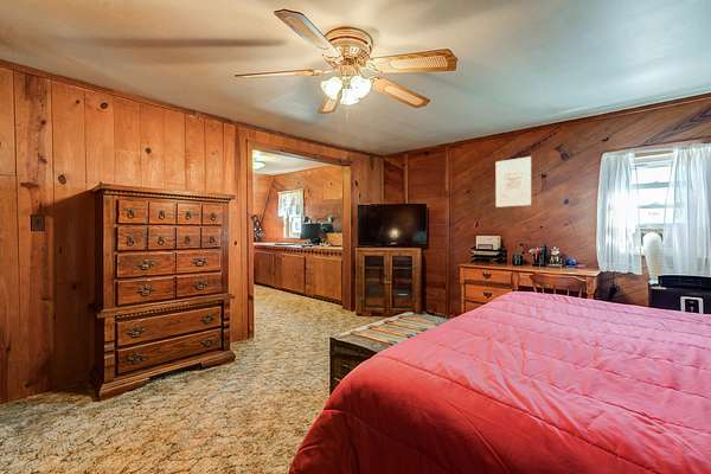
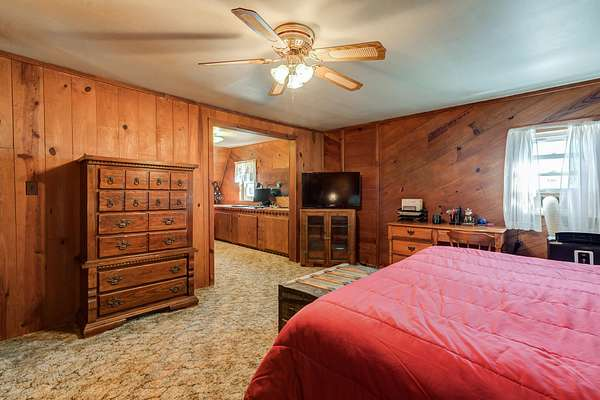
- wall art [495,155,532,209]
